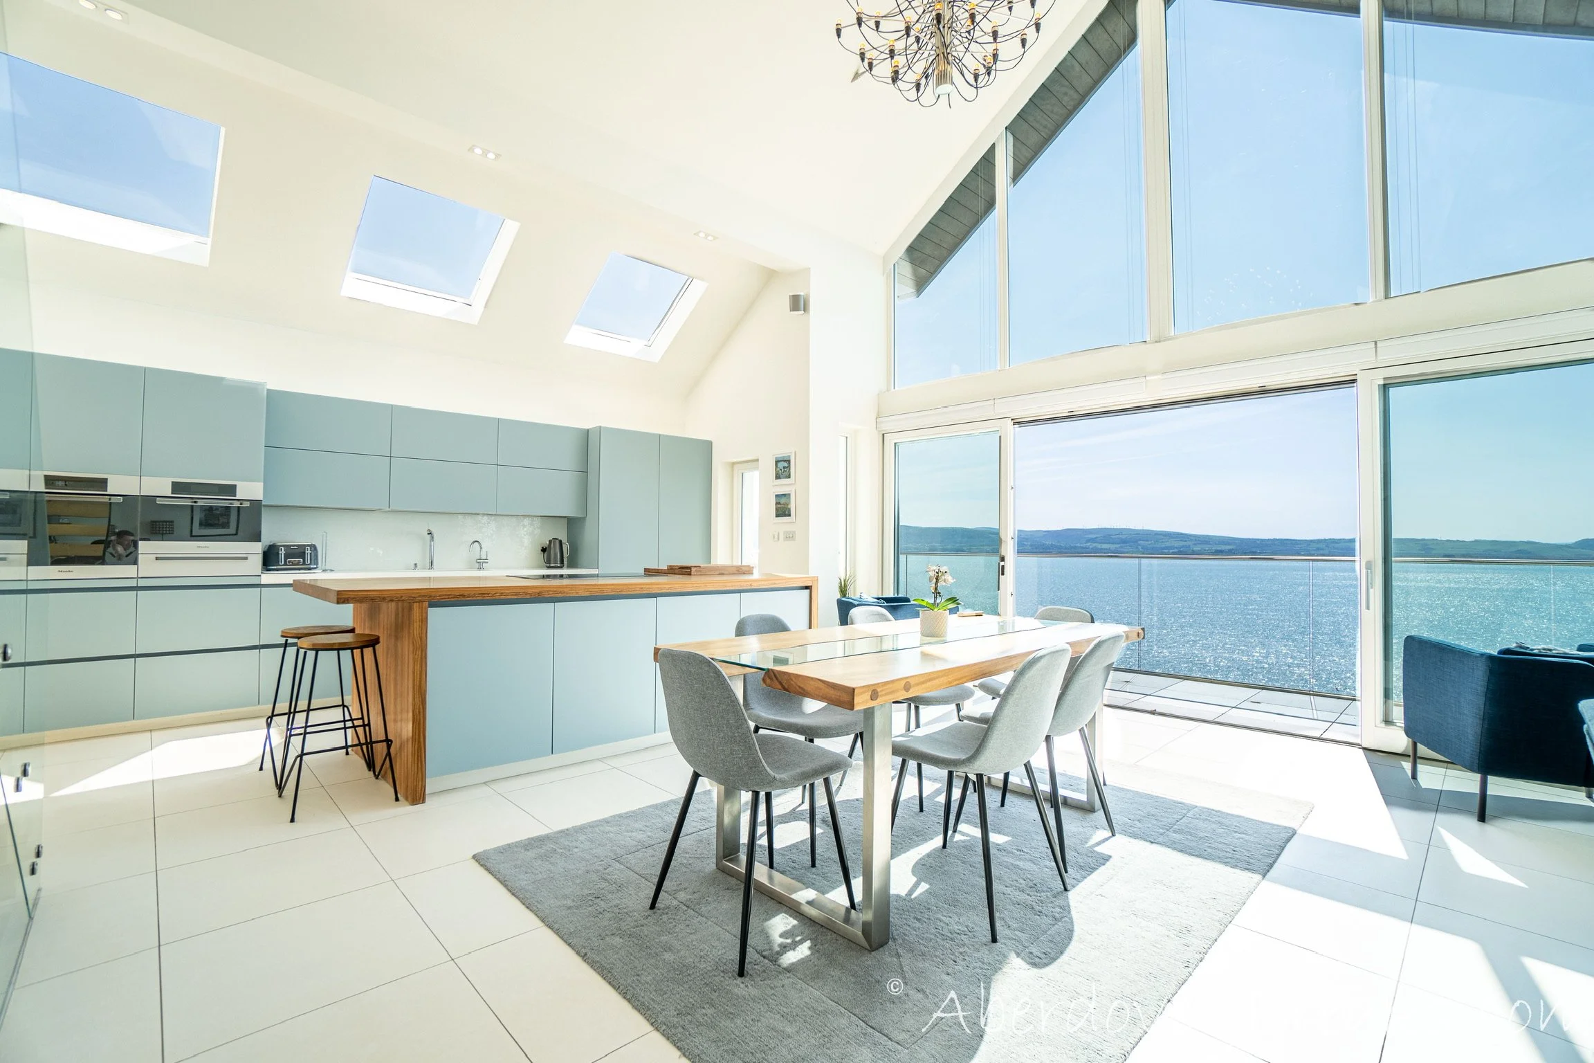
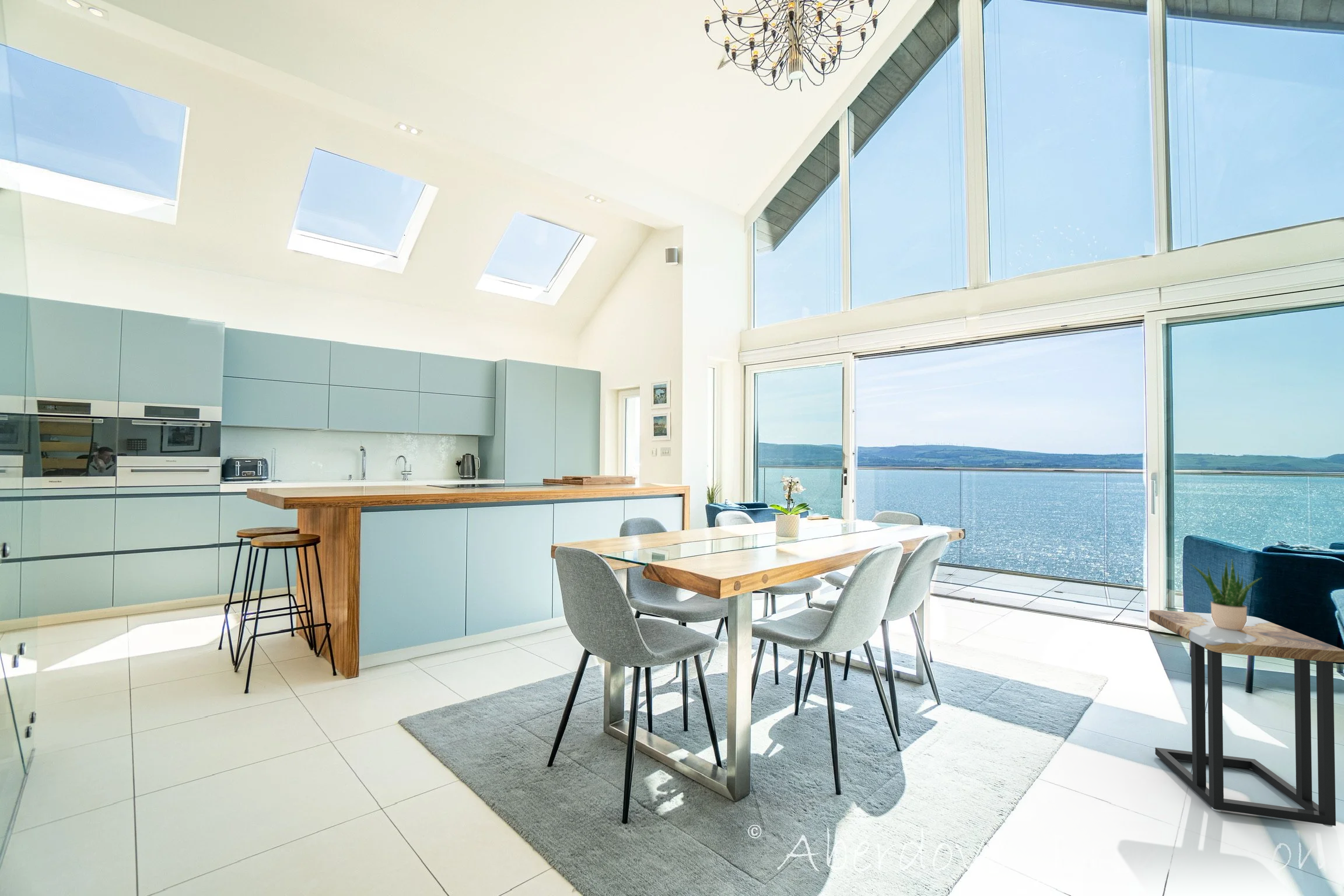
+ side table [1149,610,1344,828]
+ potted plant [1189,558,1263,630]
